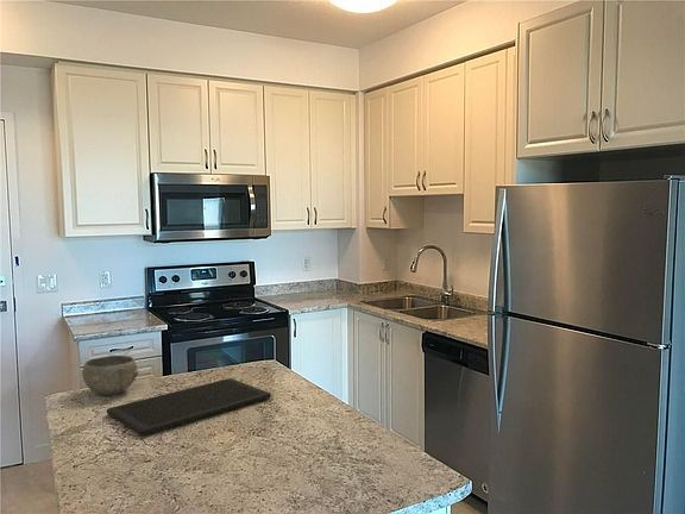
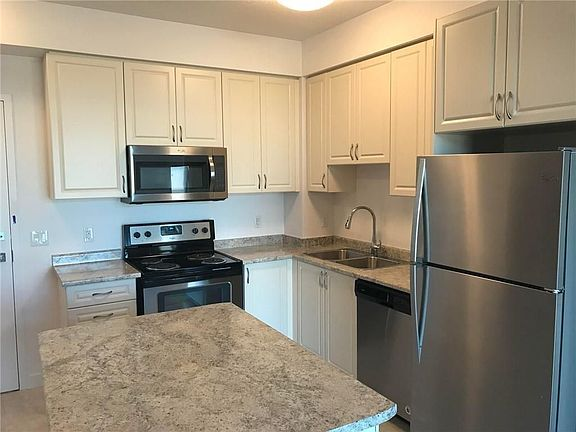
- bowl [81,355,139,396]
- cutting board [106,377,272,437]
